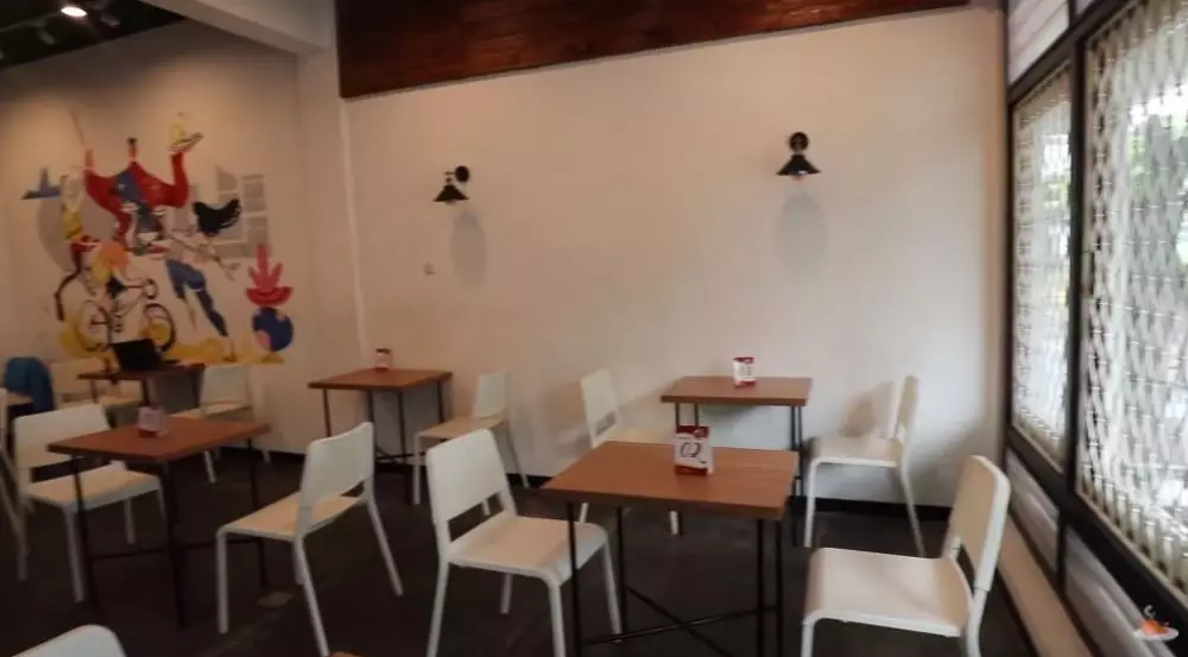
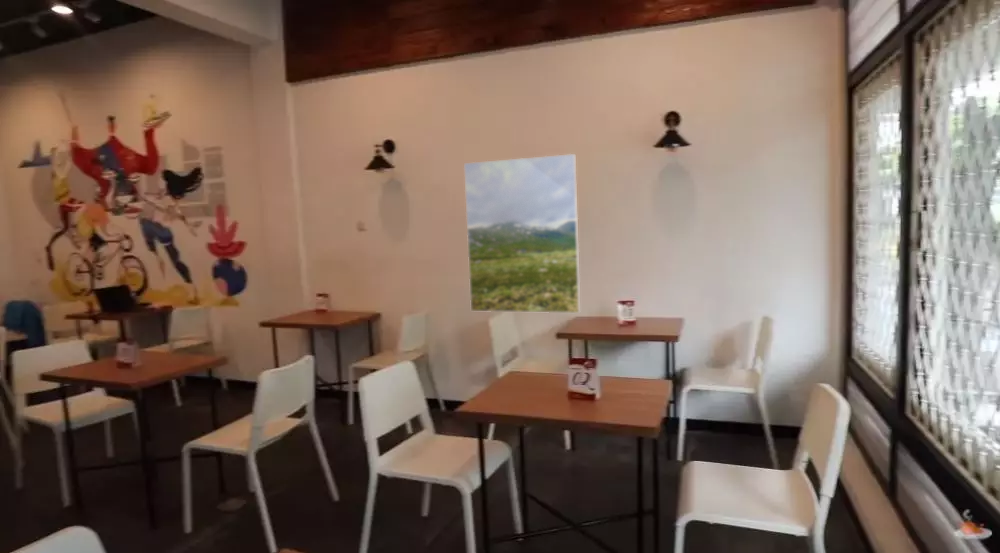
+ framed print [463,153,581,314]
